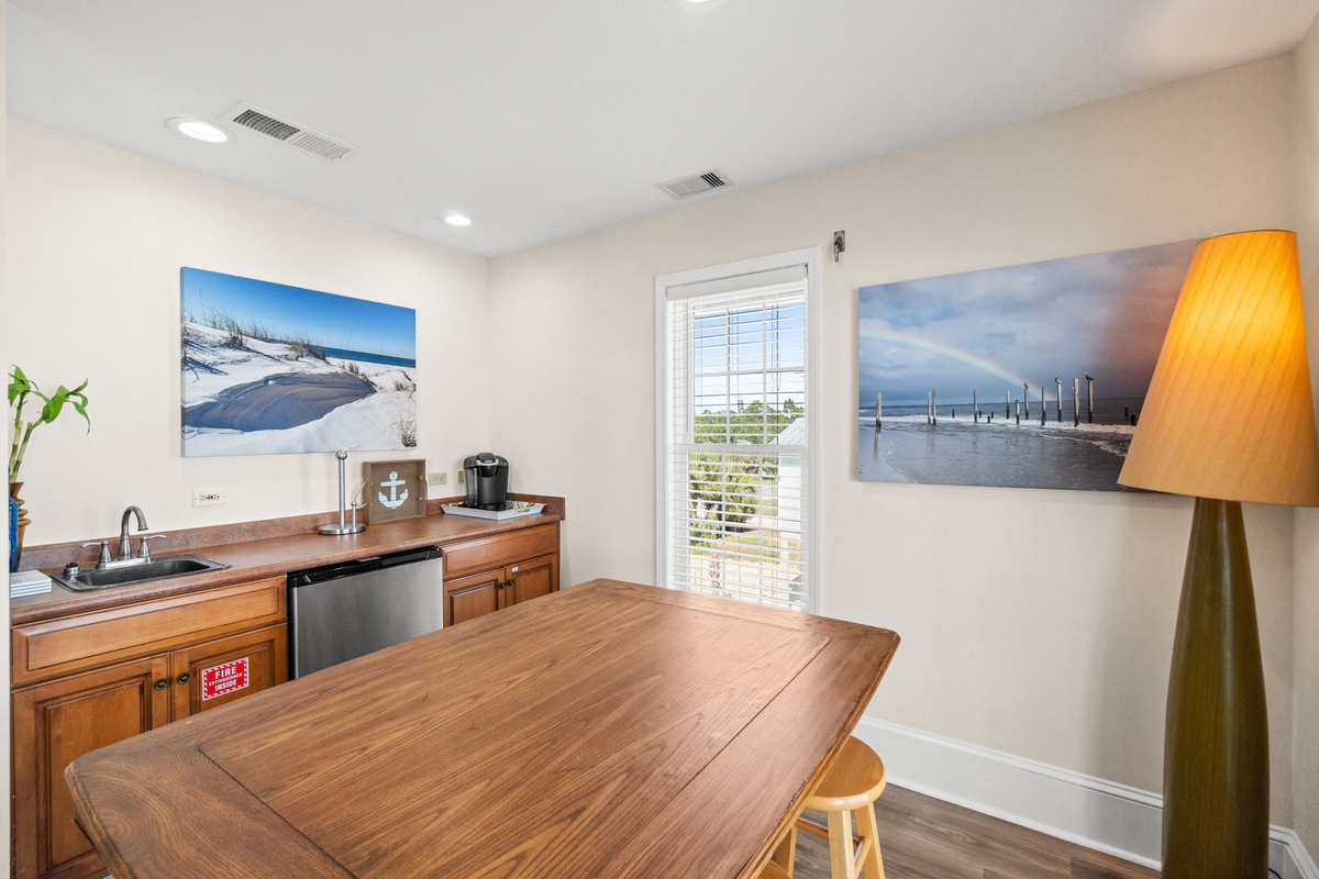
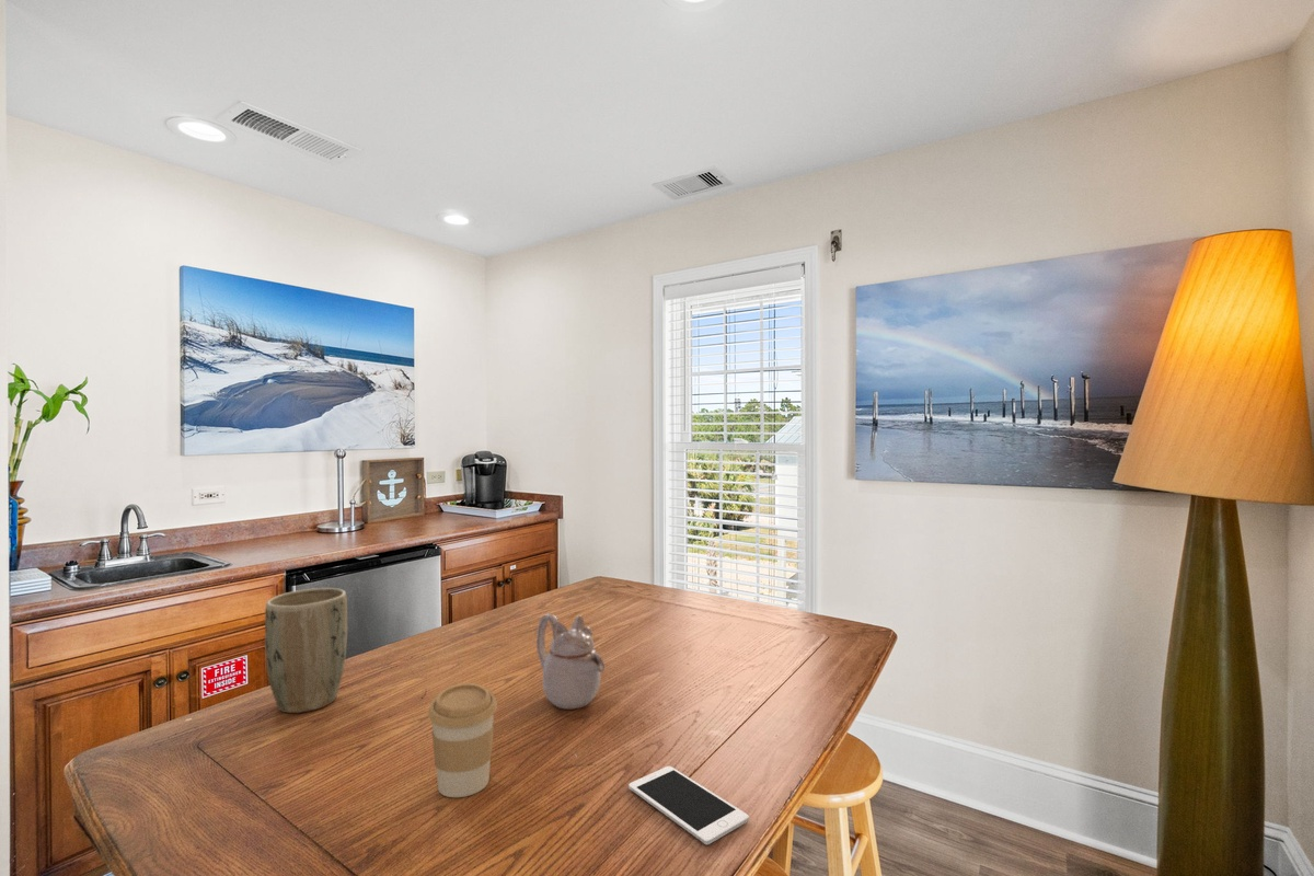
+ coffee cup [427,682,498,798]
+ teapot [535,613,606,711]
+ plant pot [264,587,349,714]
+ cell phone [627,765,750,845]
